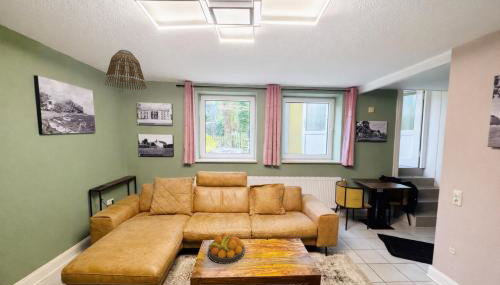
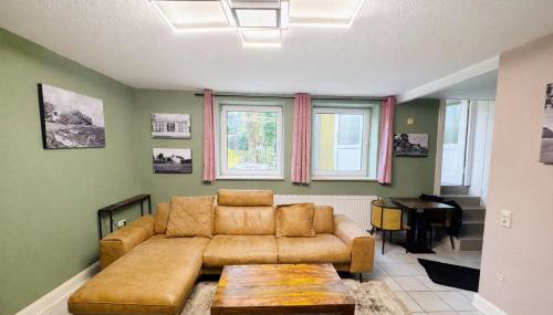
- fruit bowl [207,232,246,265]
- lamp shade [103,49,148,91]
